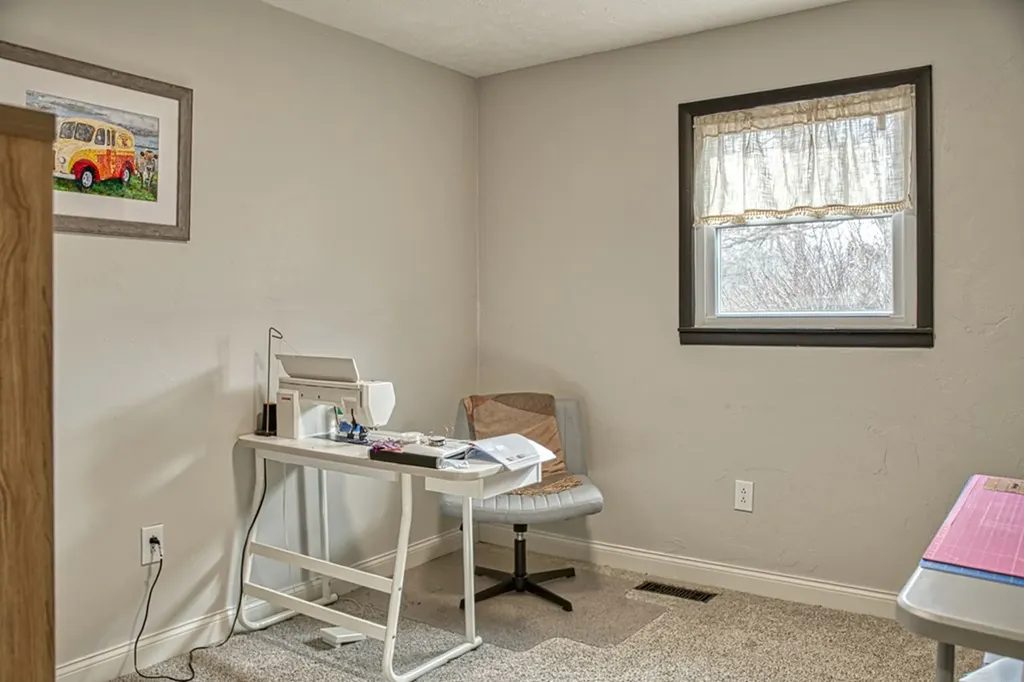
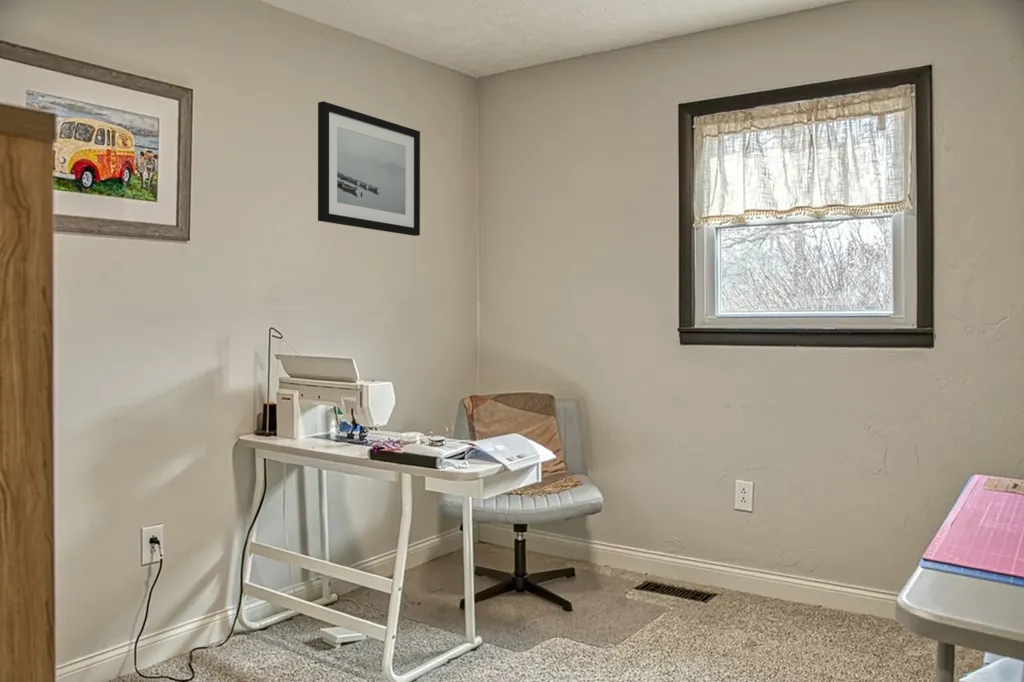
+ wall art [317,100,421,237]
